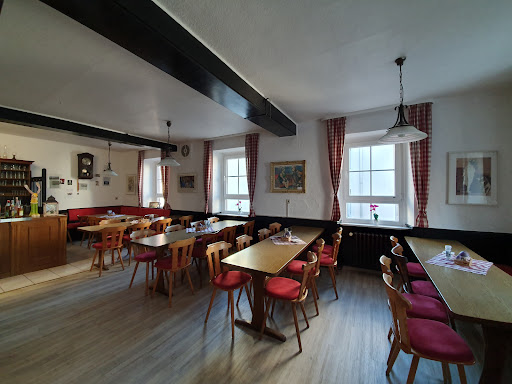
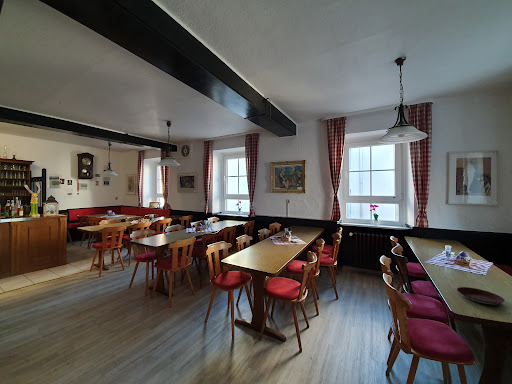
+ plate [456,286,506,306]
